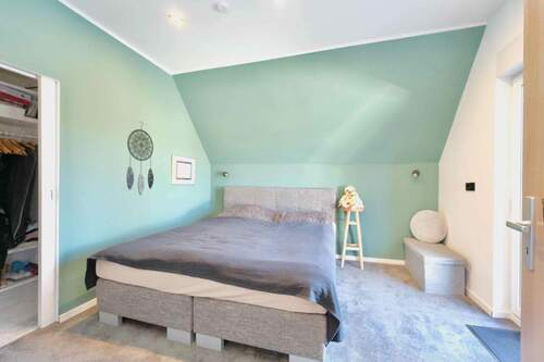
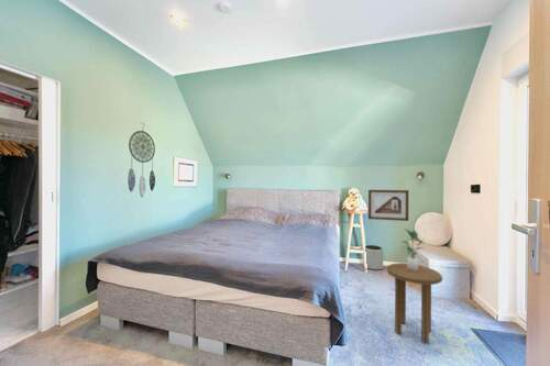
+ side table [386,262,443,344]
+ potted plant [399,226,427,270]
+ picture frame [367,189,409,222]
+ plant pot [364,244,384,270]
